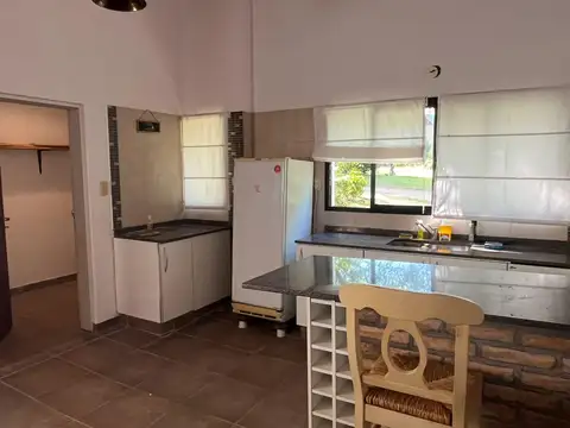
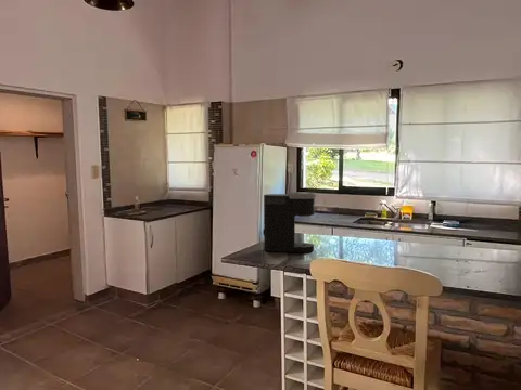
+ coffee maker [262,191,317,253]
